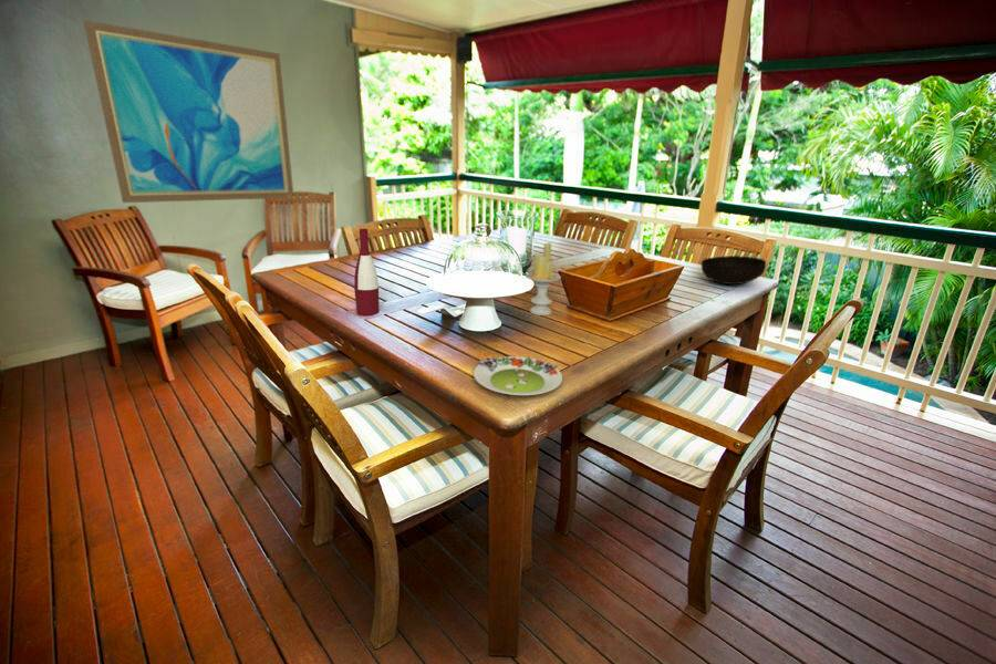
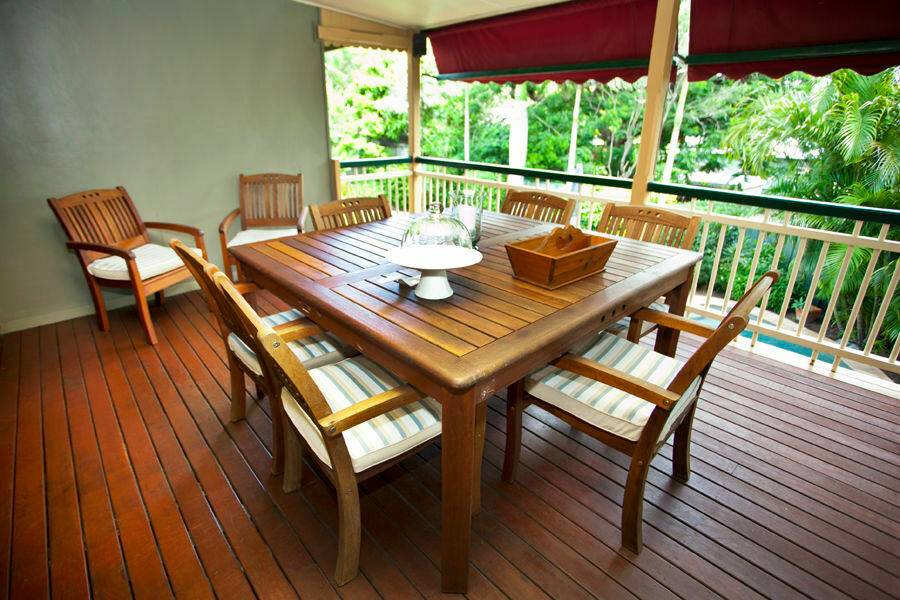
- wall art [82,19,294,204]
- bowl [701,255,767,286]
- candle [525,241,562,317]
- salad plate [473,355,563,396]
- alcohol [353,228,380,317]
